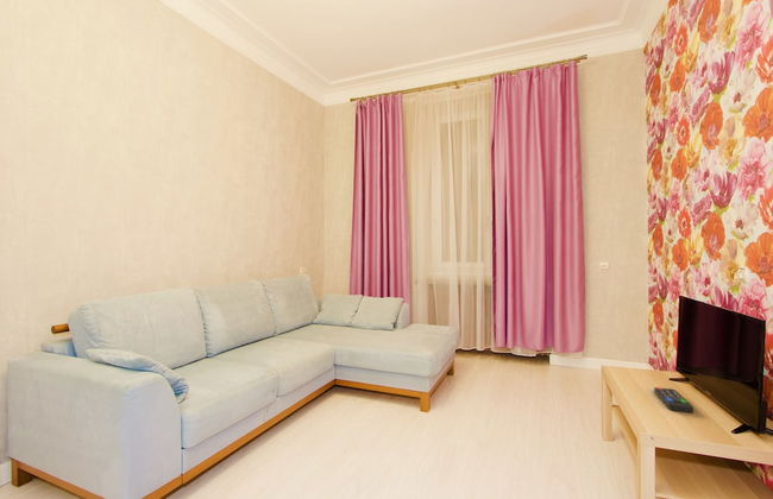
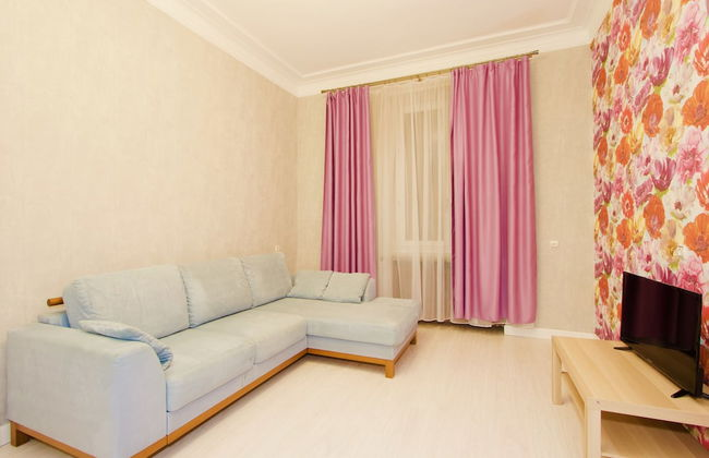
- remote control [653,386,695,413]
